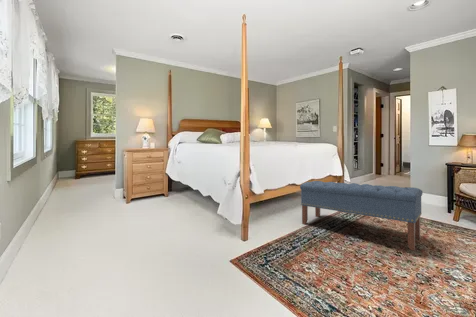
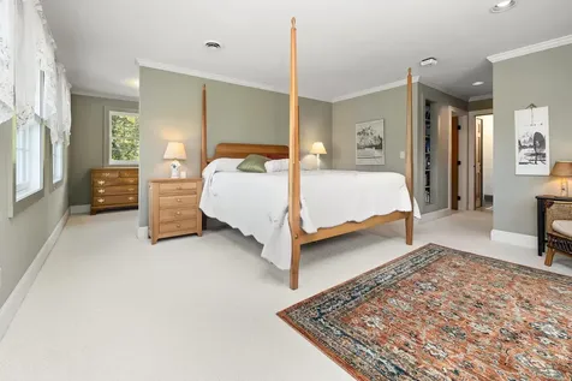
- bench [299,180,424,251]
